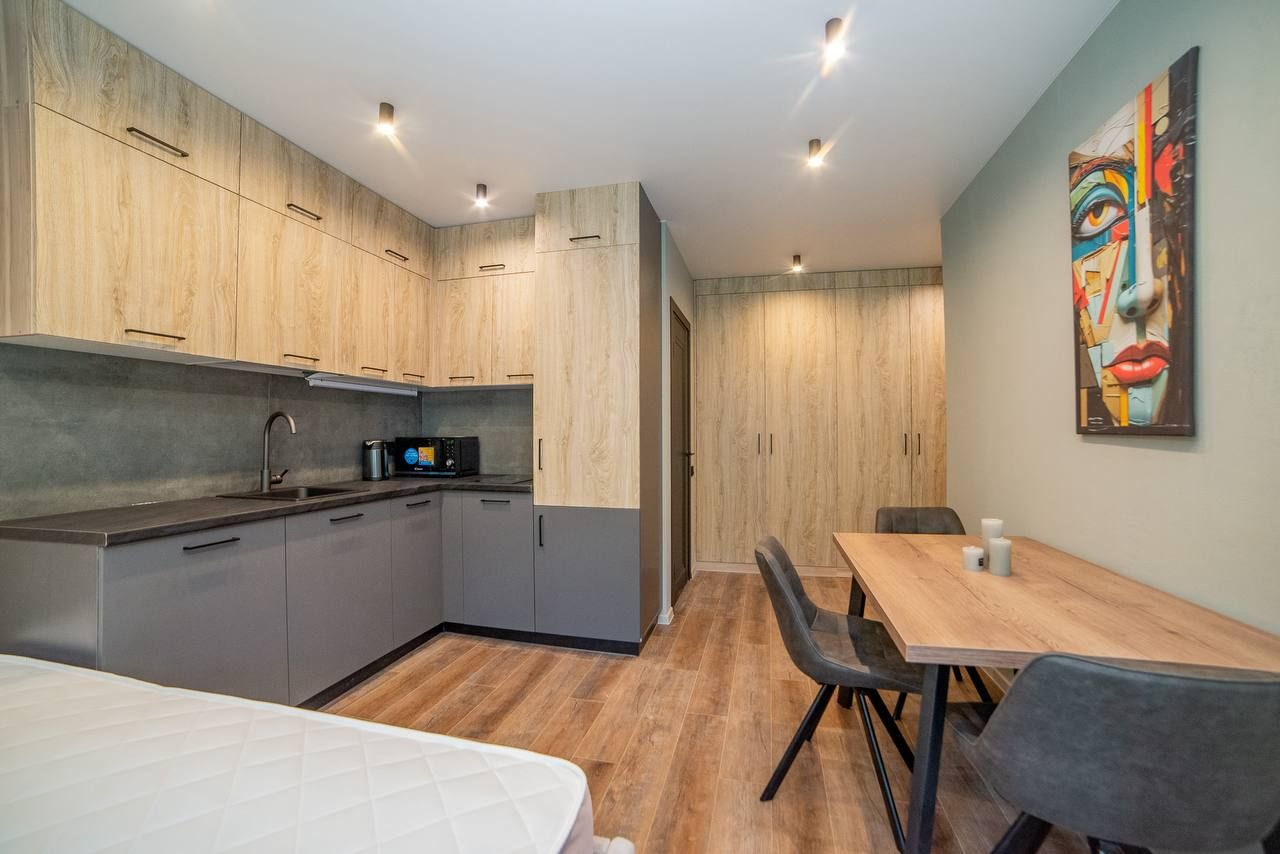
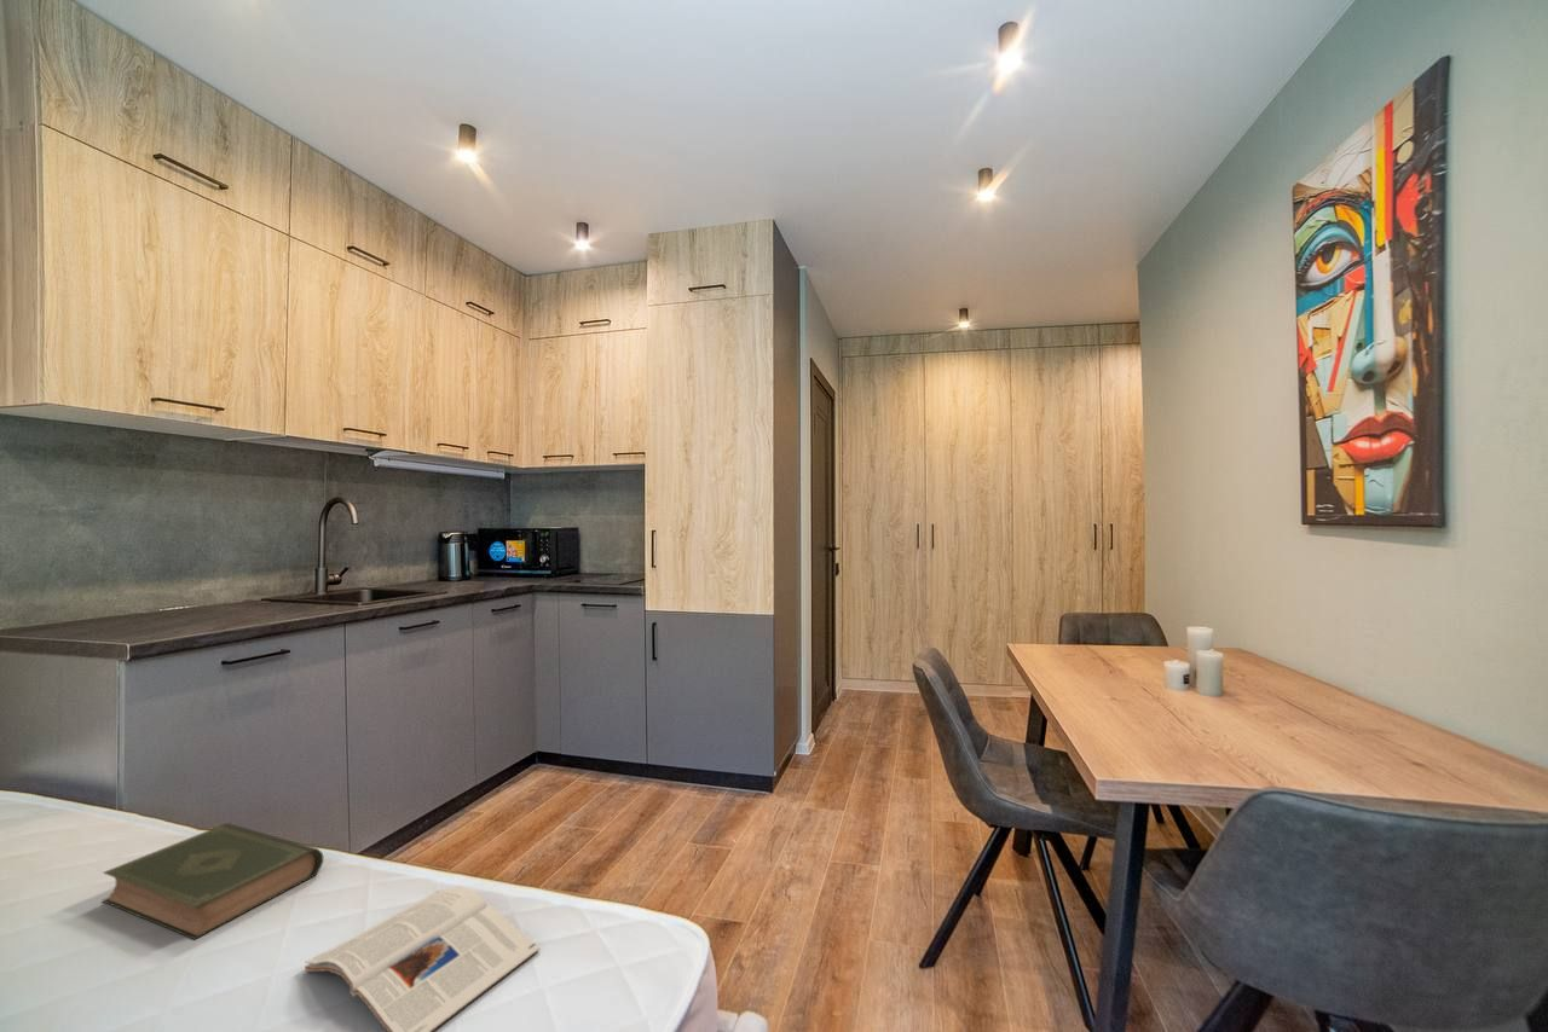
+ magazine [304,886,541,1032]
+ book [100,822,324,940]
